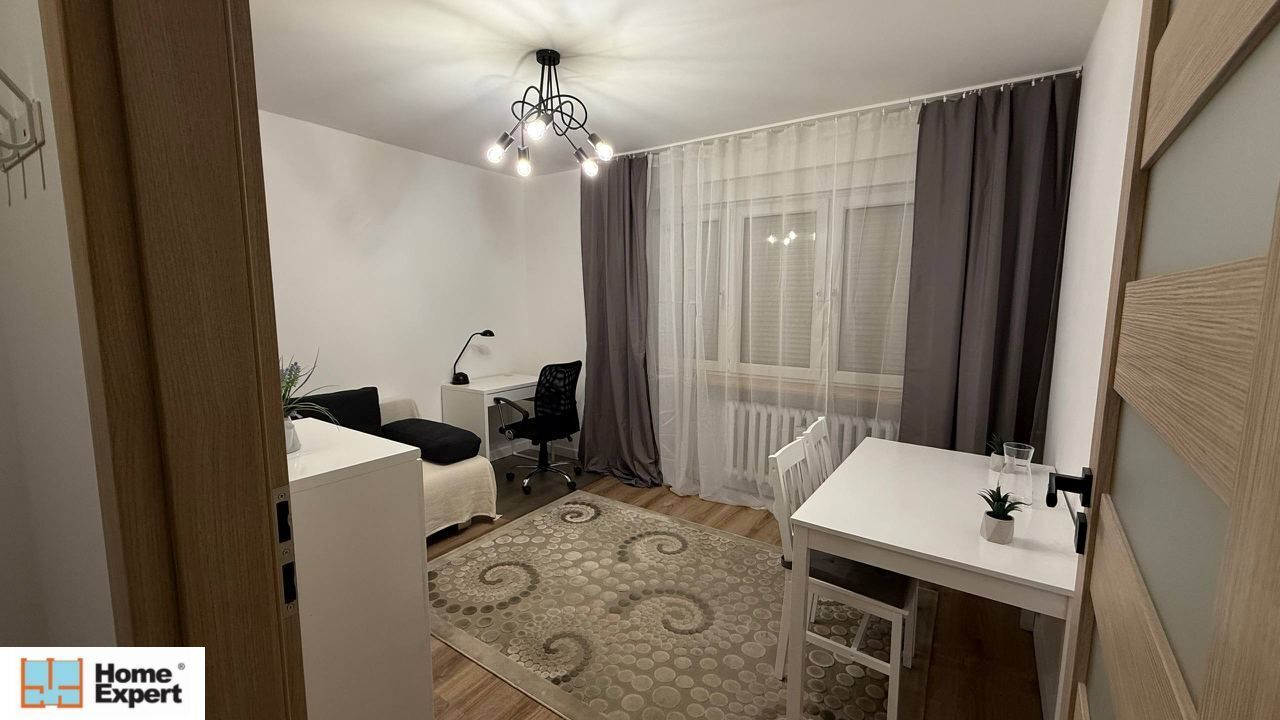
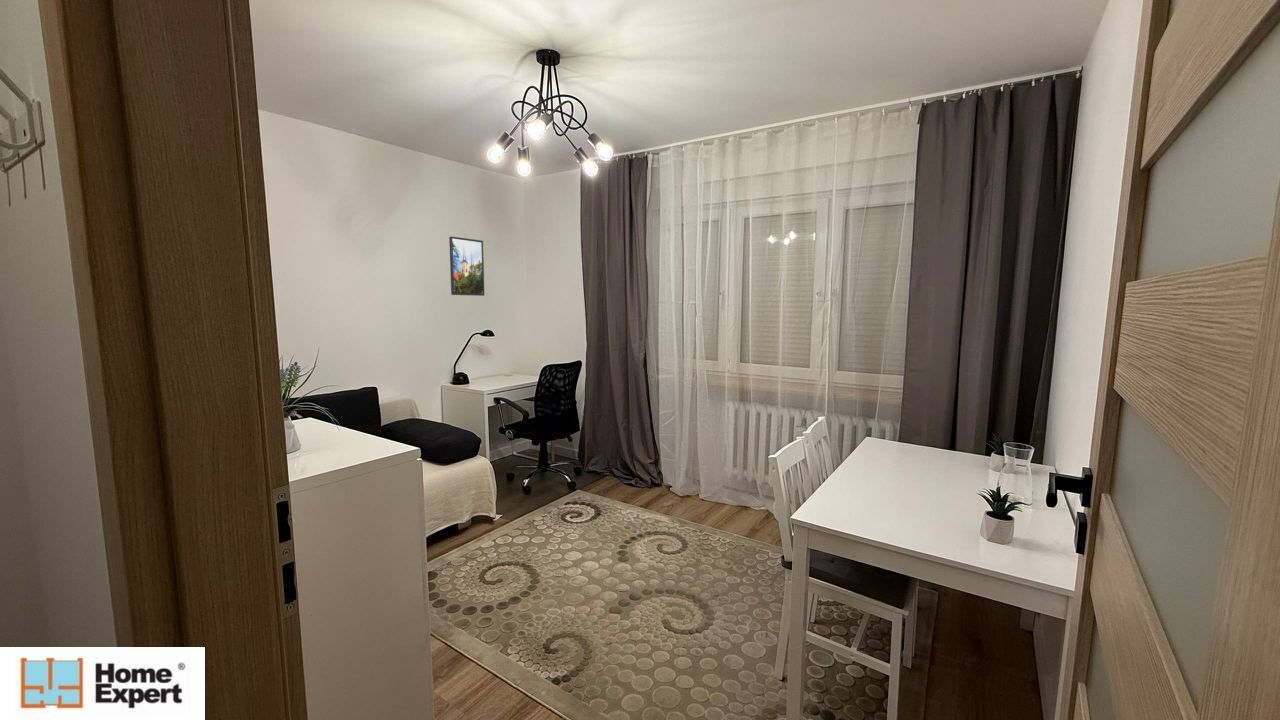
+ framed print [448,235,486,297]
